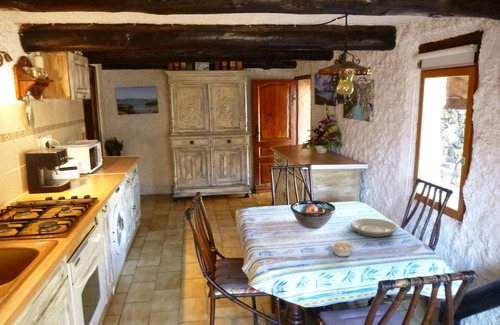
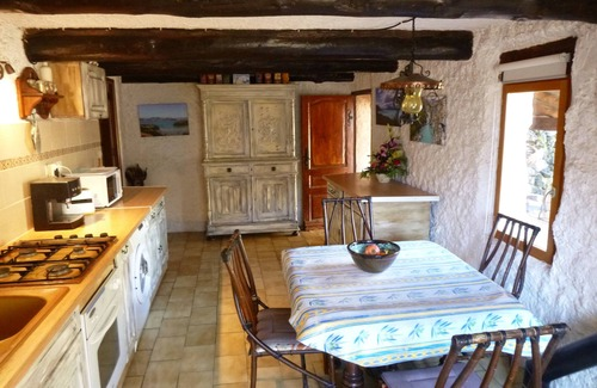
- legume [330,240,355,258]
- plate [350,218,399,238]
